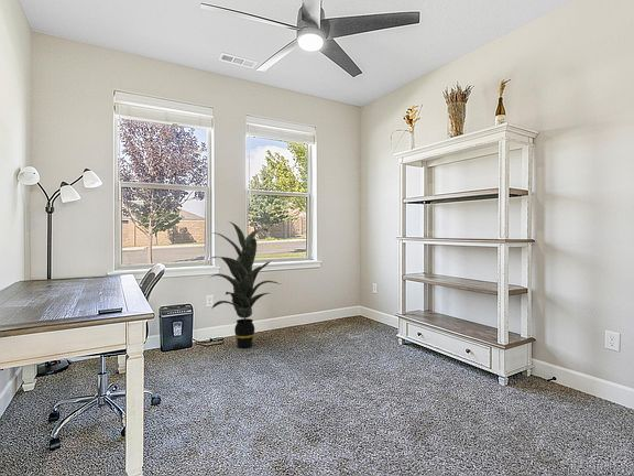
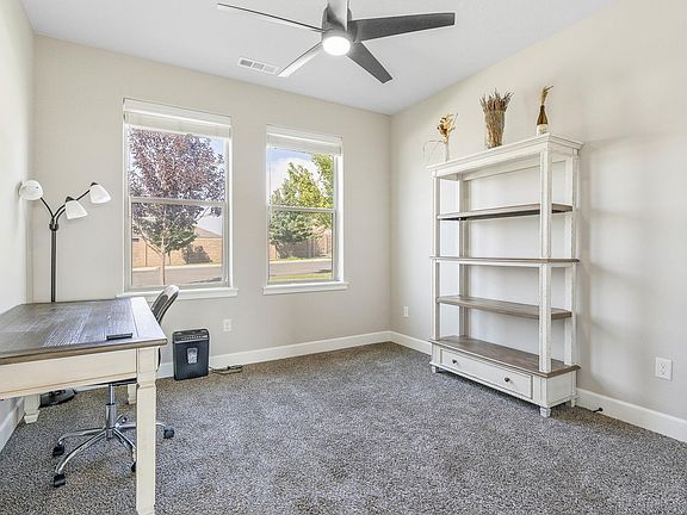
- indoor plant [208,220,283,349]
